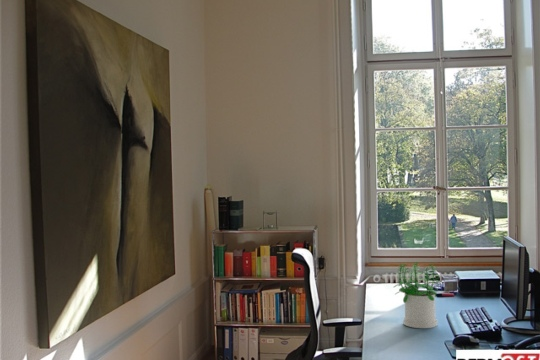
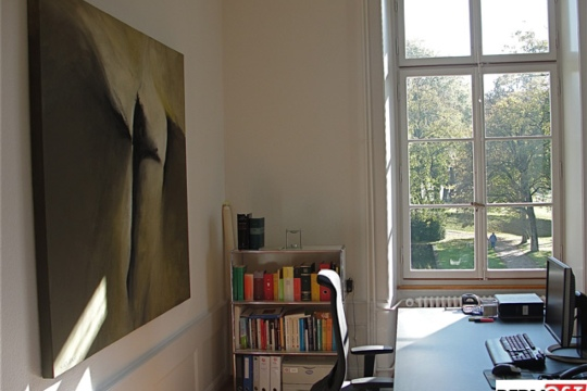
- potted plant [392,261,441,329]
